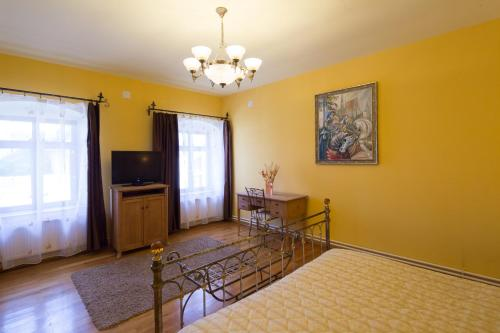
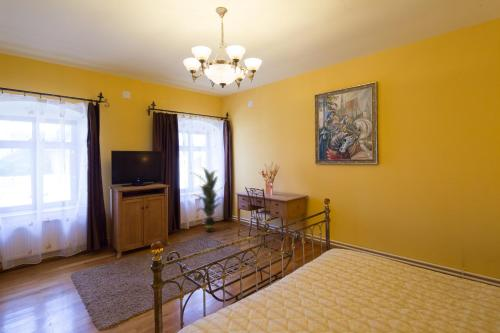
+ indoor plant [189,167,229,233]
